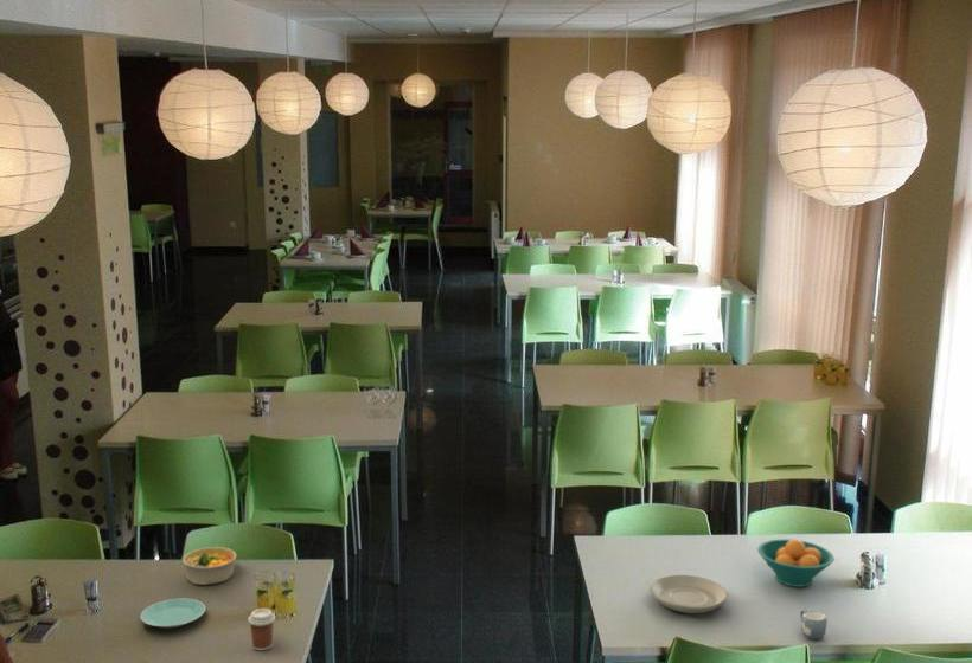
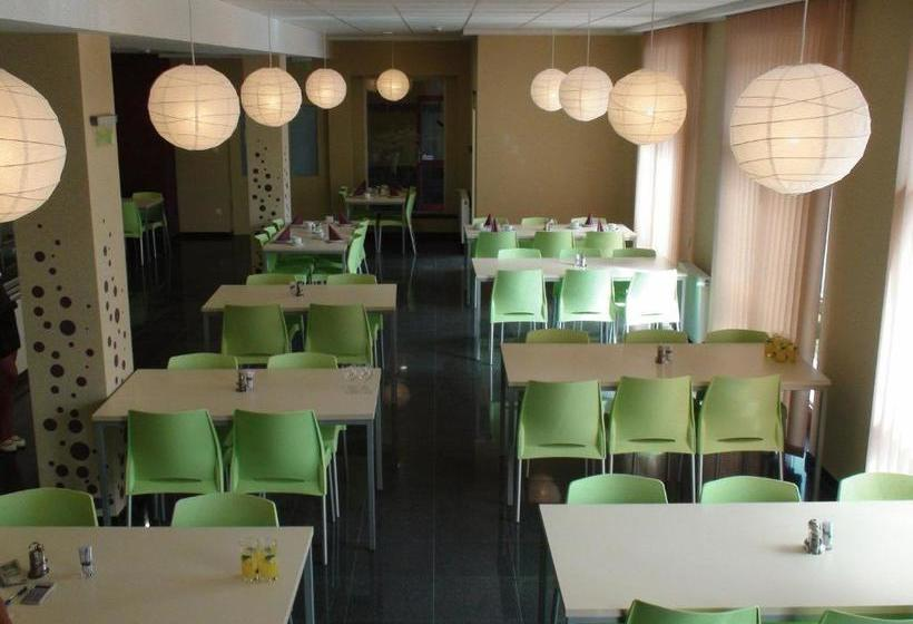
- coffee cup [247,607,276,651]
- fruit bowl [756,538,836,588]
- mug [799,607,829,641]
- bowl [181,546,237,586]
- plate [650,574,729,614]
- plate [140,597,206,629]
